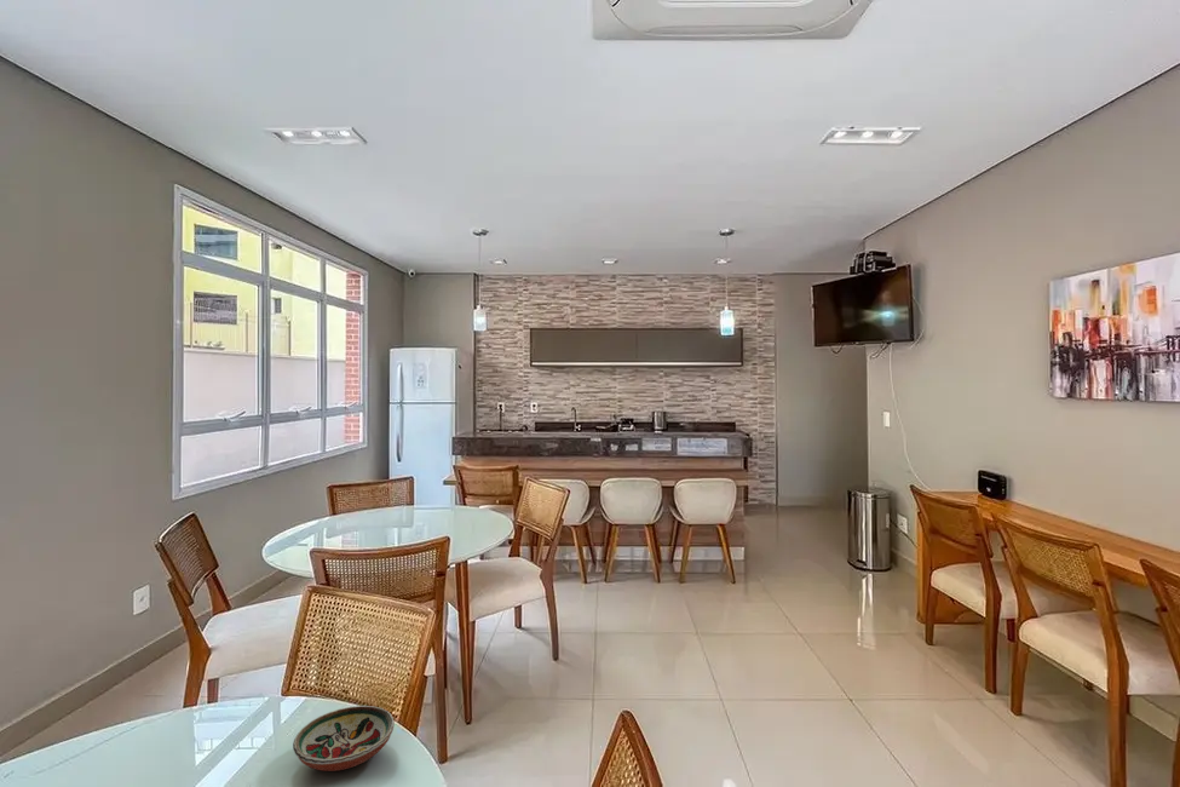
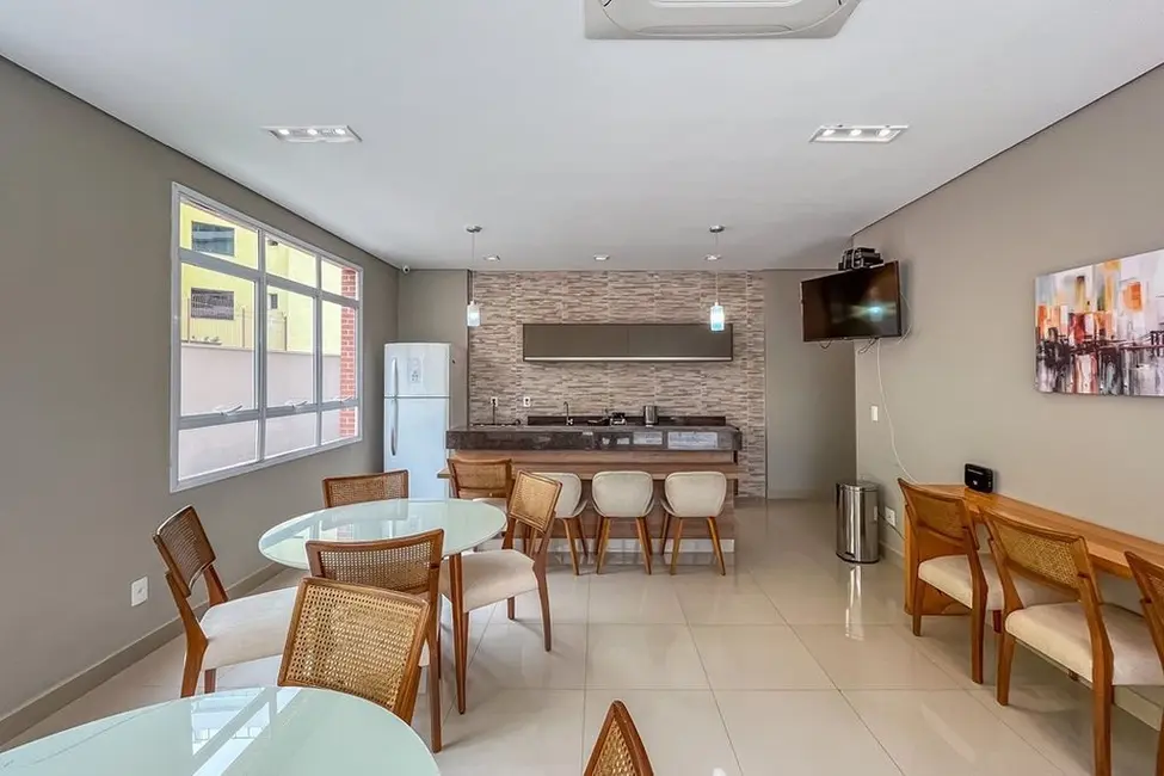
- decorative bowl [292,705,396,772]
